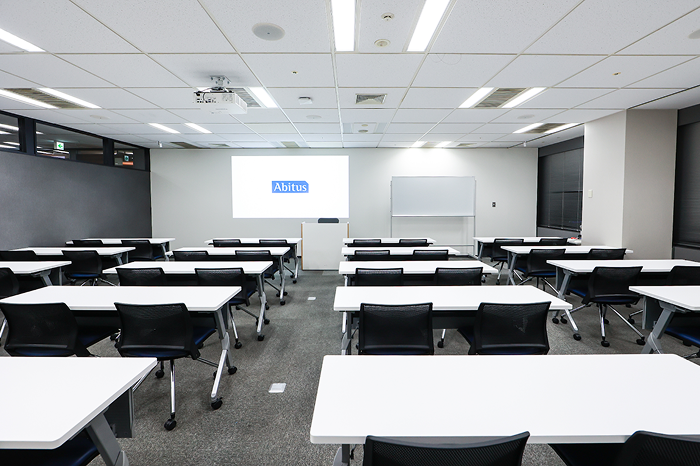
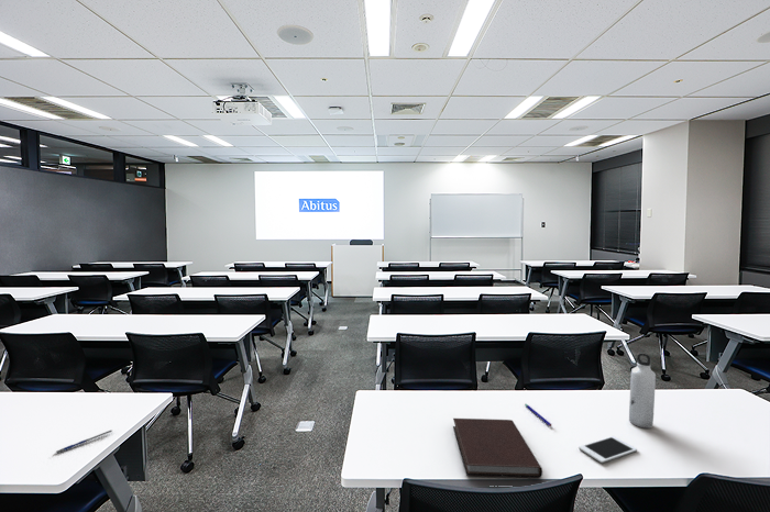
+ pen [524,403,552,427]
+ pen [55,430,113,455]
+ water bottle [628,352,657,430]
+ notebook [452,418,543,479]
+ cell phone [578,435,638,464]
